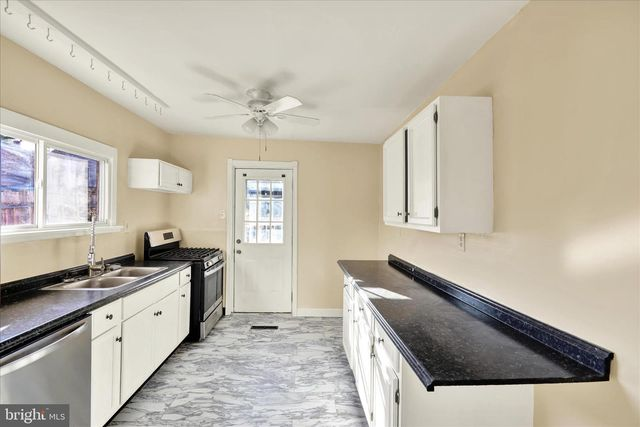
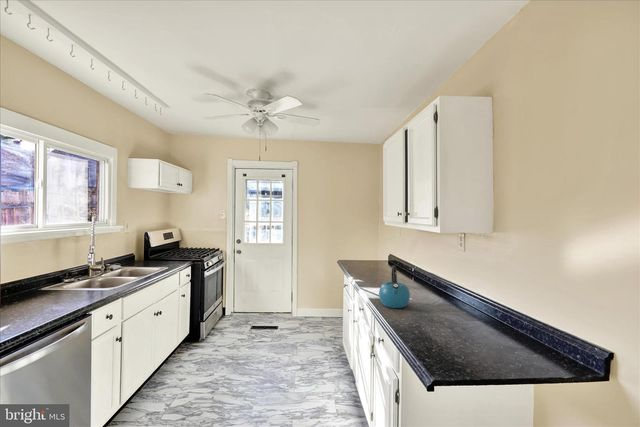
+ kettle [378,265,411,309]
